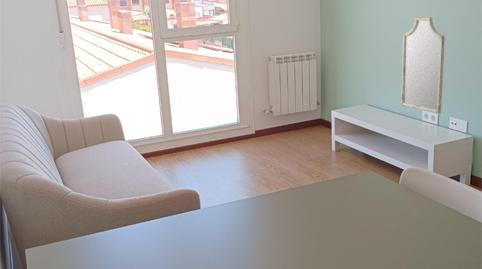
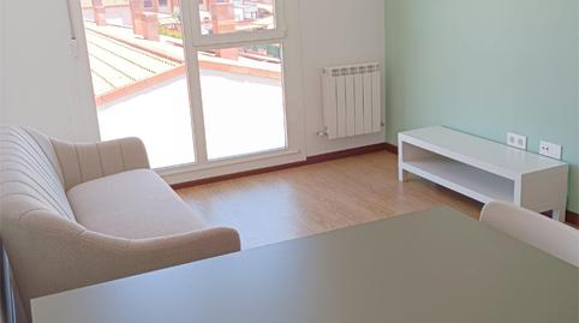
- home mirror [400,16,446,115]
